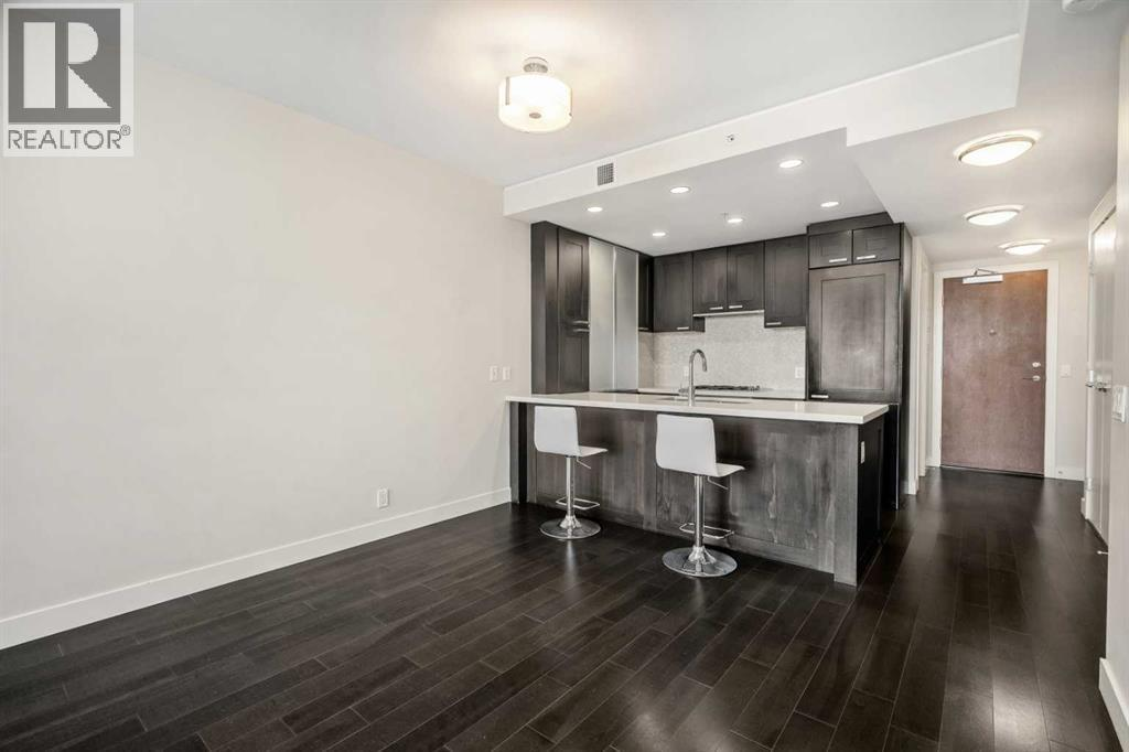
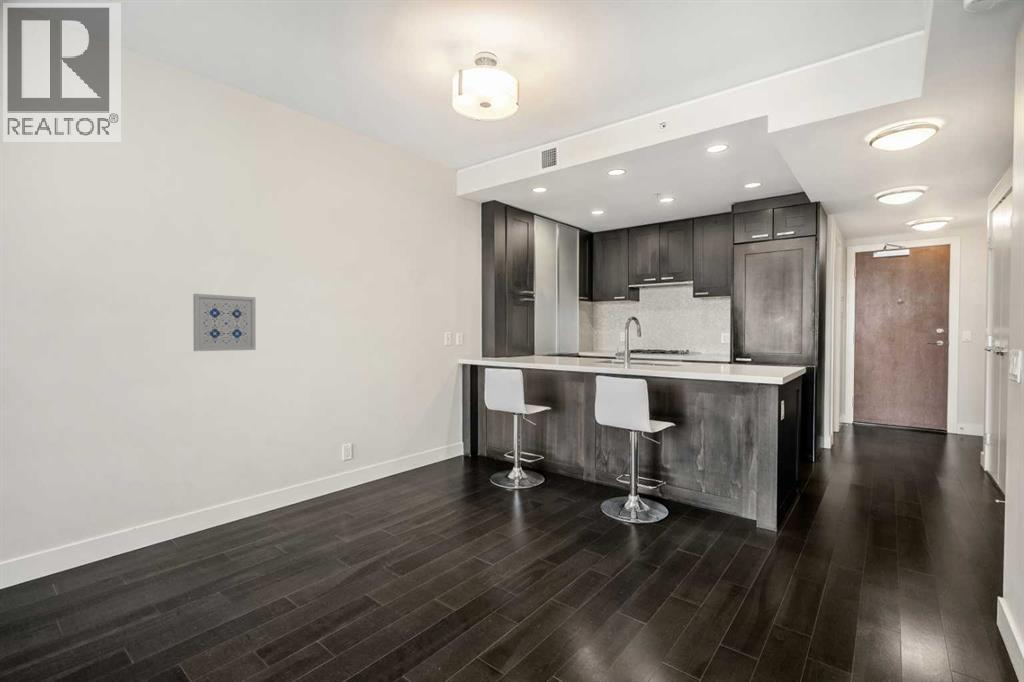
+ wall art [192,293,257,352]
